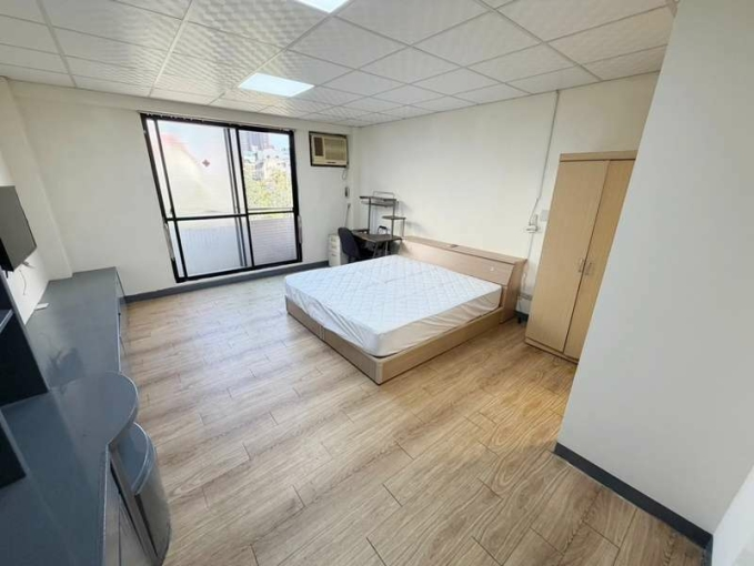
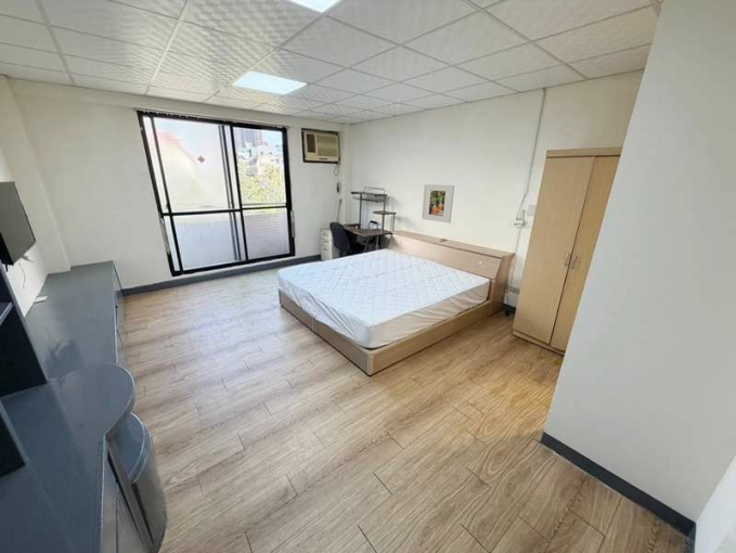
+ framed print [421,183,455,224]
